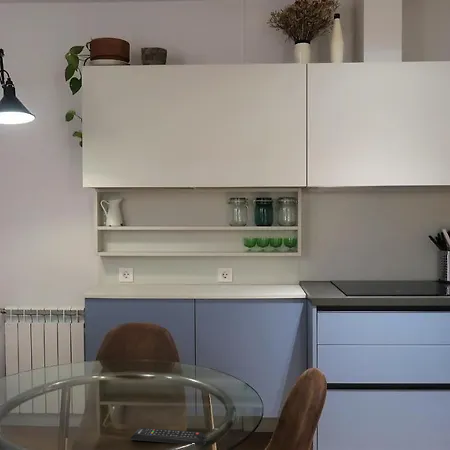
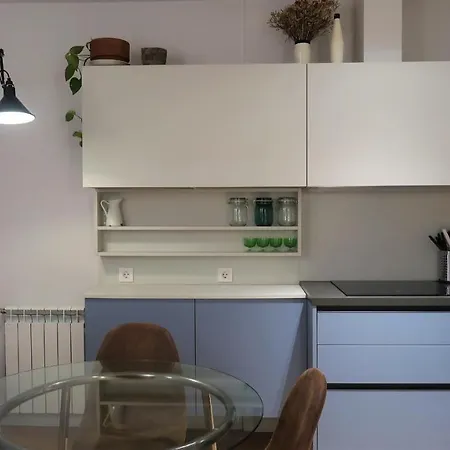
- remote control [130,427,208,446]
